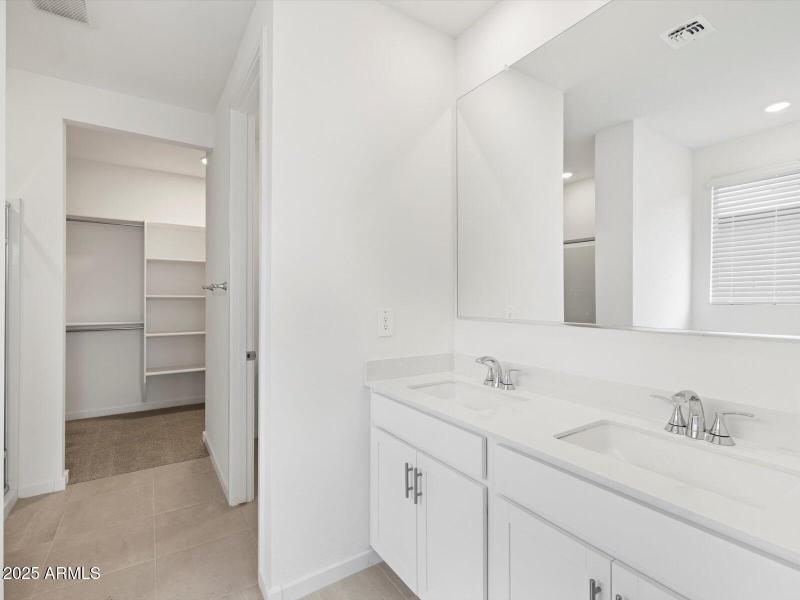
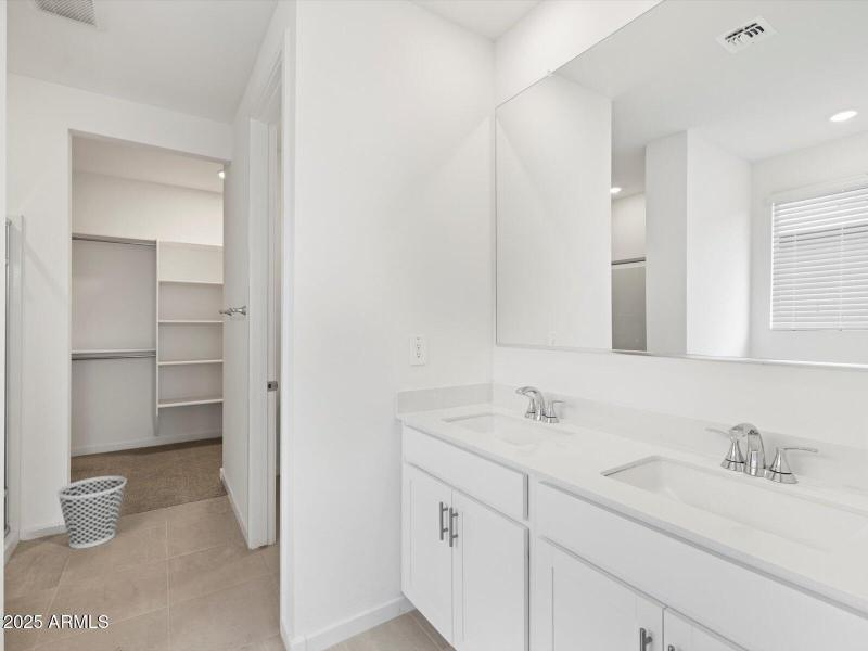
+ wastebasket [55,475,128,550]
